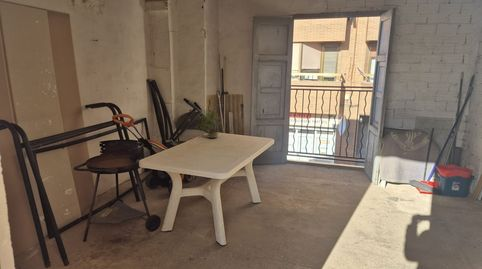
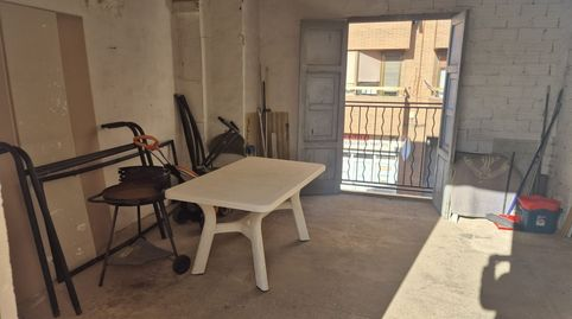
- potted plant [194,103,227,139]
